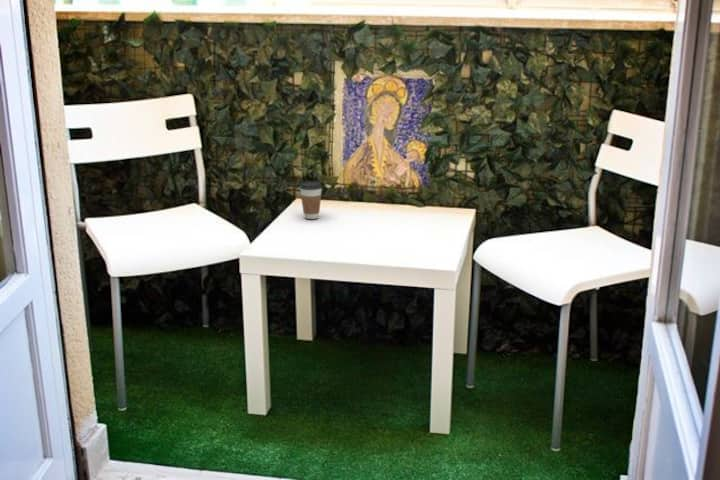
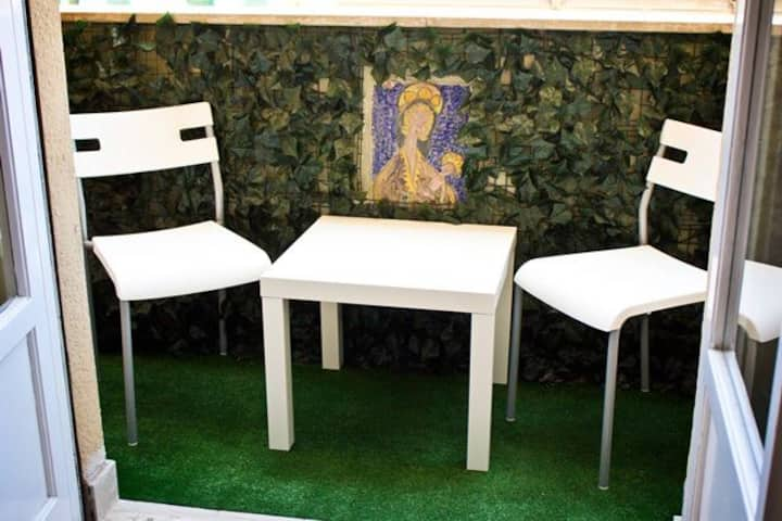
- coffee cup [299,180,323,220]
